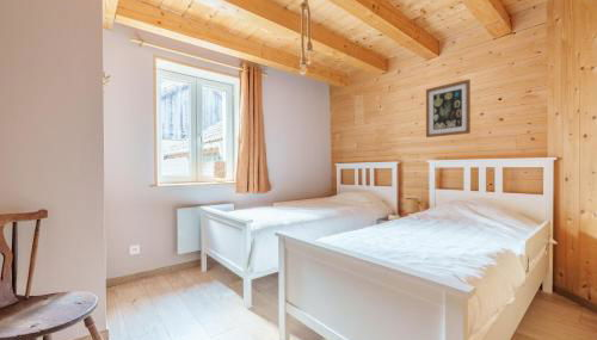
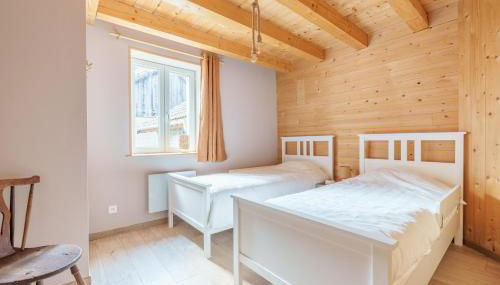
- wall art [425,79,472,138]
